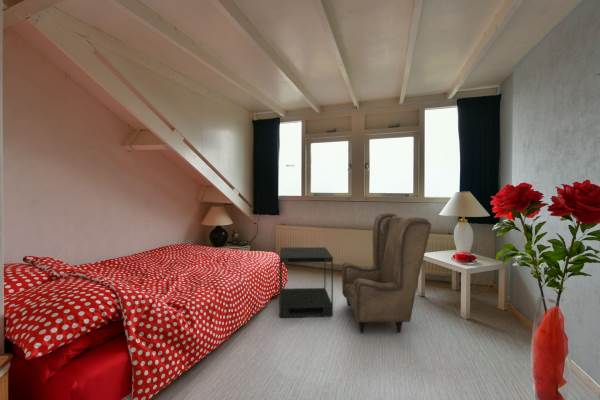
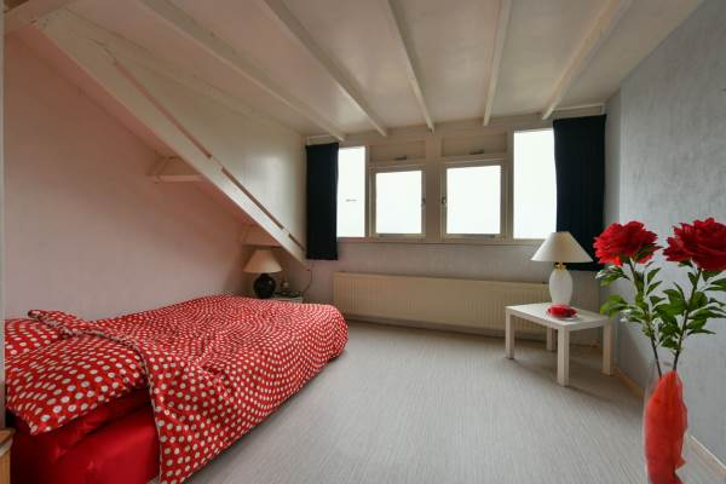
- side table [278,246,334,318]
- armchair [341,212,432,334]
